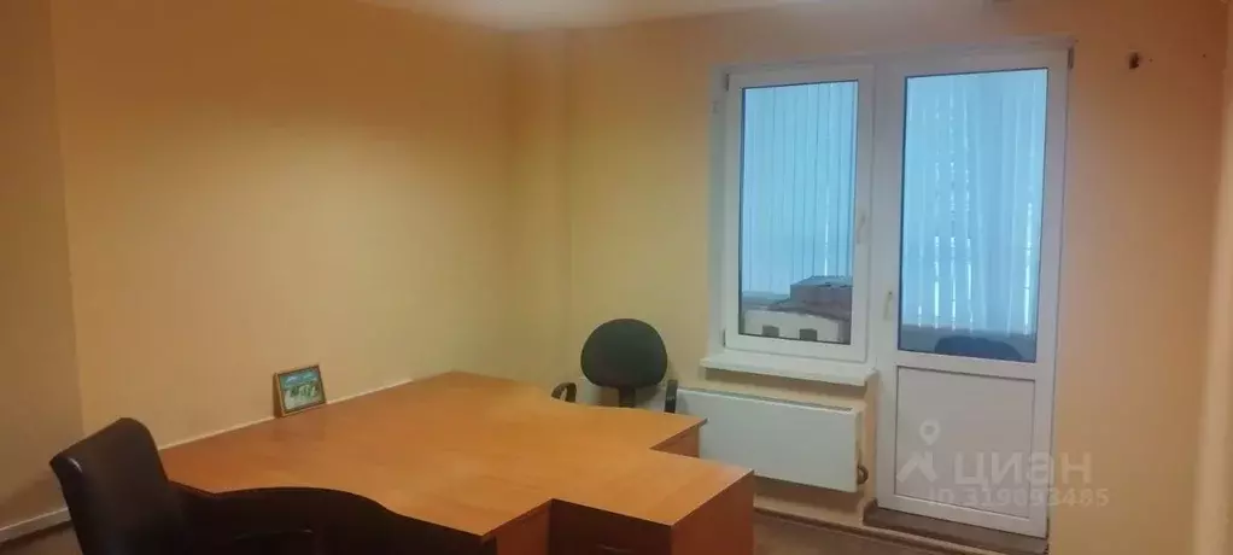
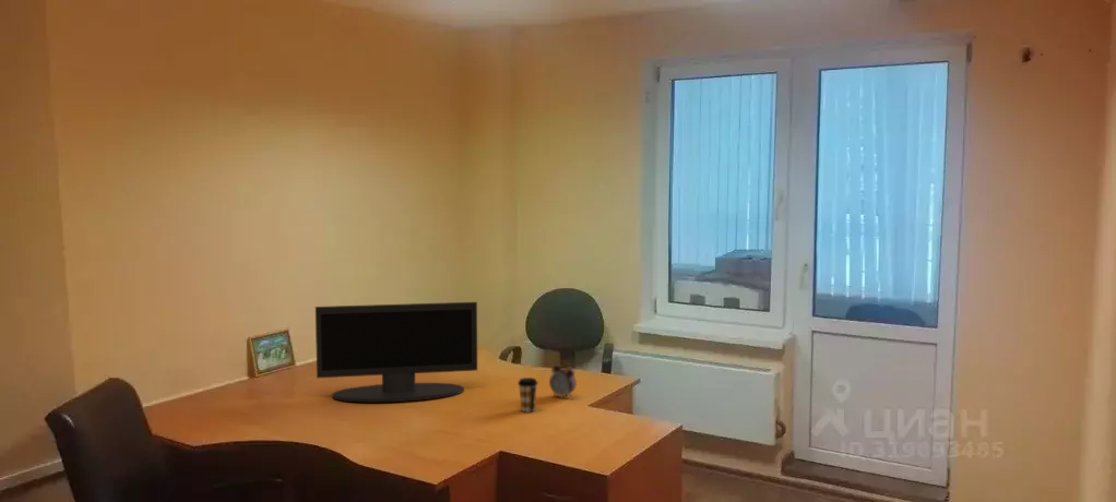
+ alarm clock [548,359,578,399]
+ monitor [314,301,478,403]
+ coffee cup [517,376,539,413]
